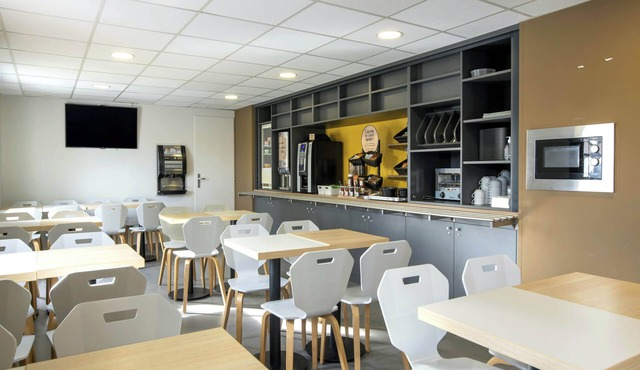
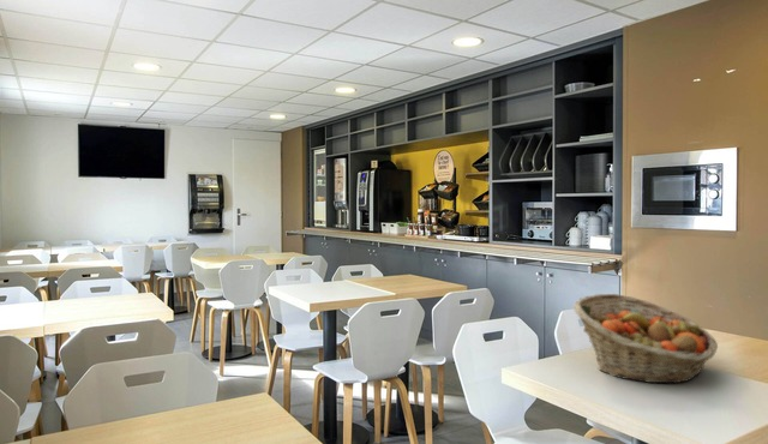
+ fruit basket [572,293,719,384]
